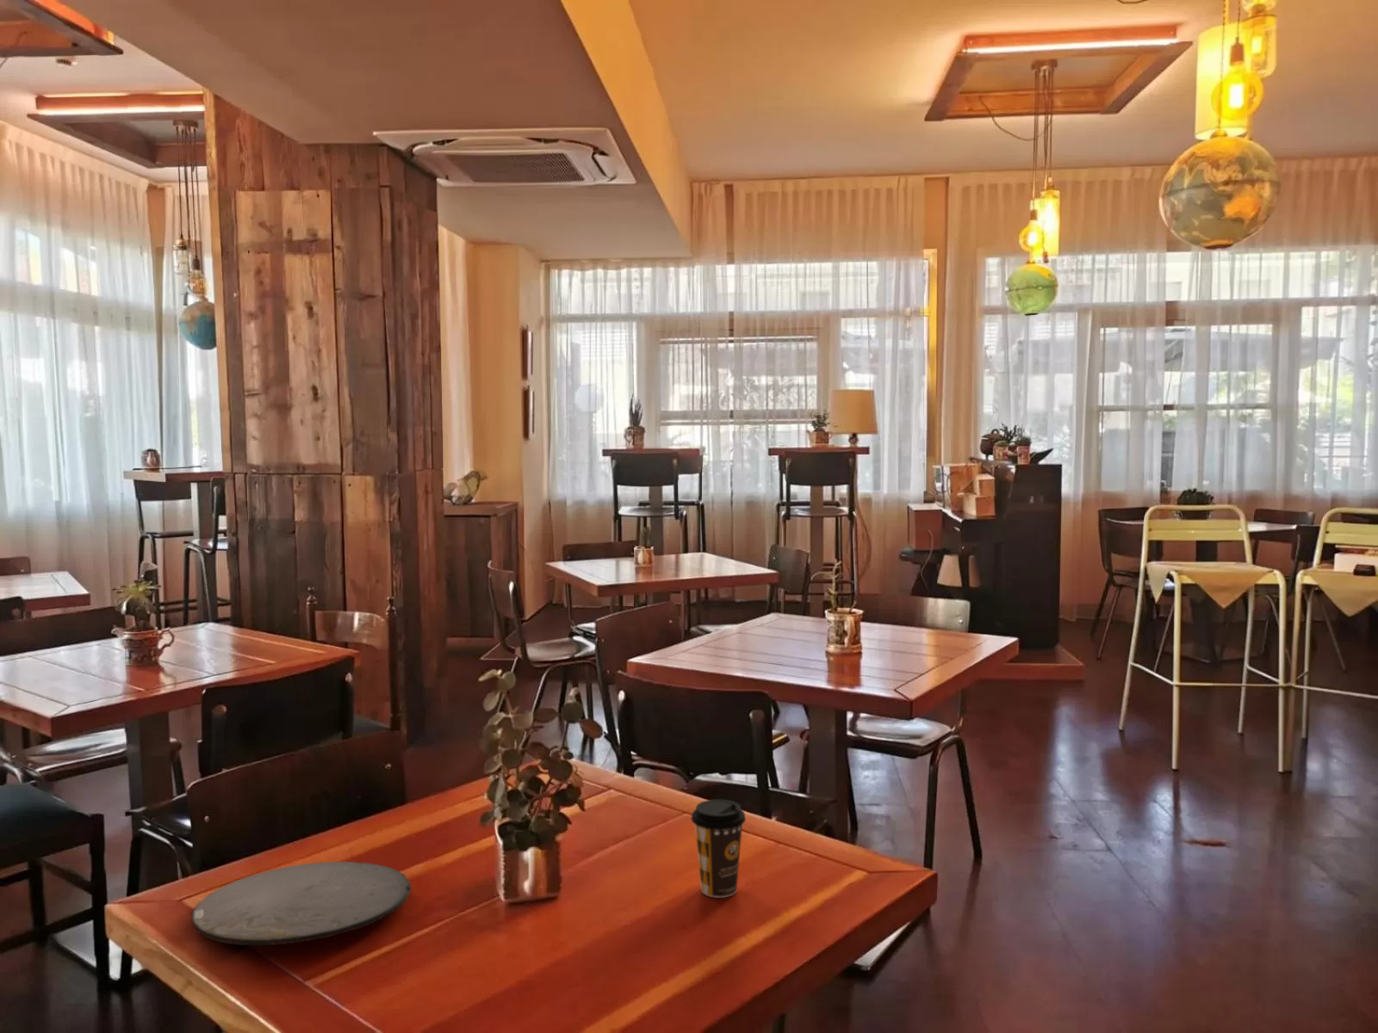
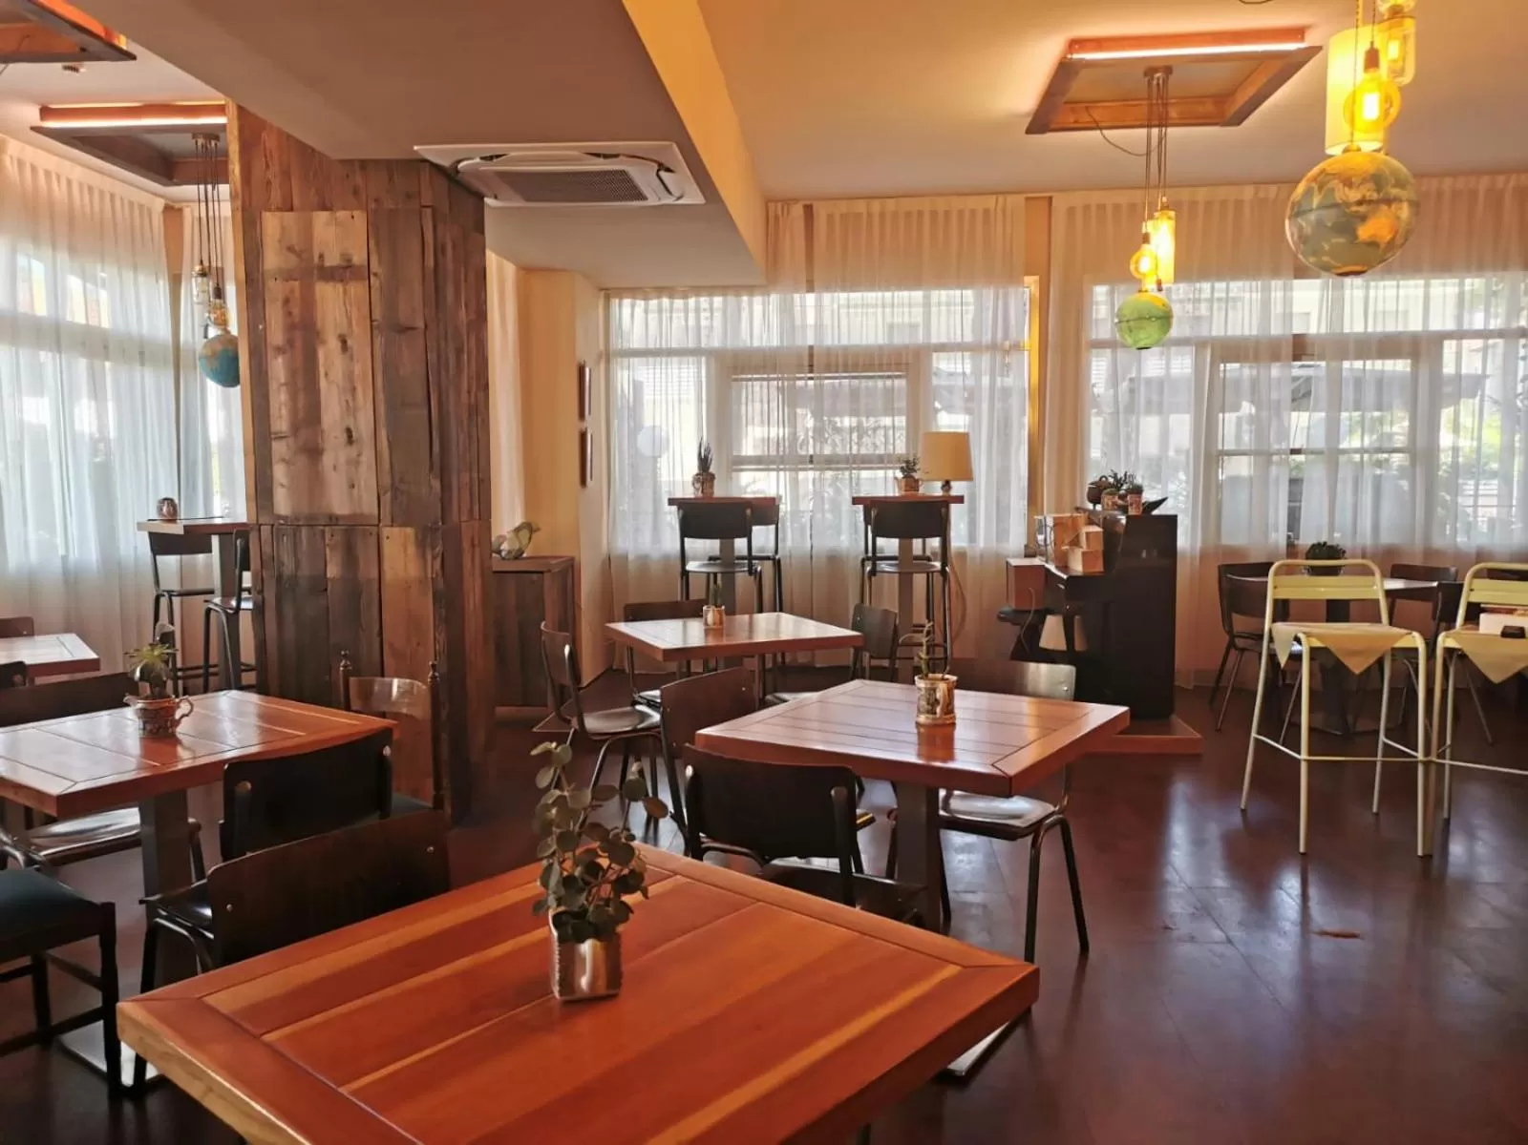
- coffee cup [691,799,747,898]
- plate [190,860,411,946]
